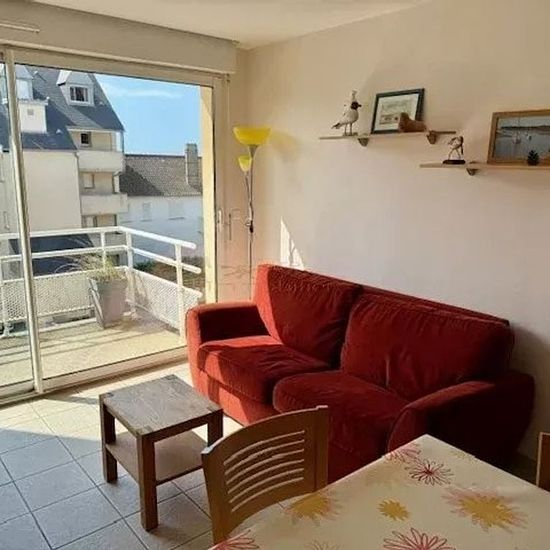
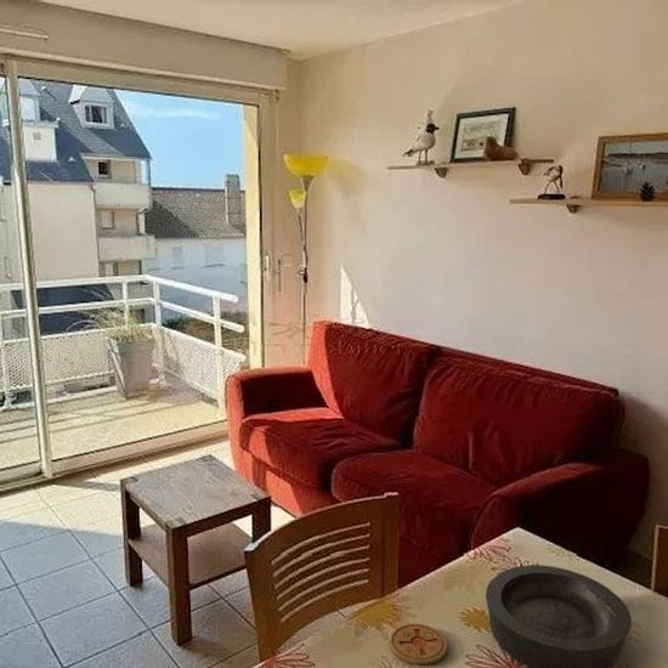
+ bowl [485,564,633,668]
+ coaster [389,623,448,666]
